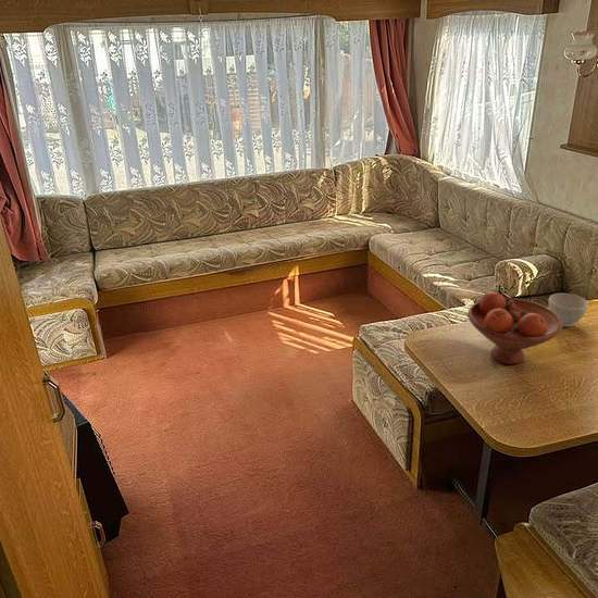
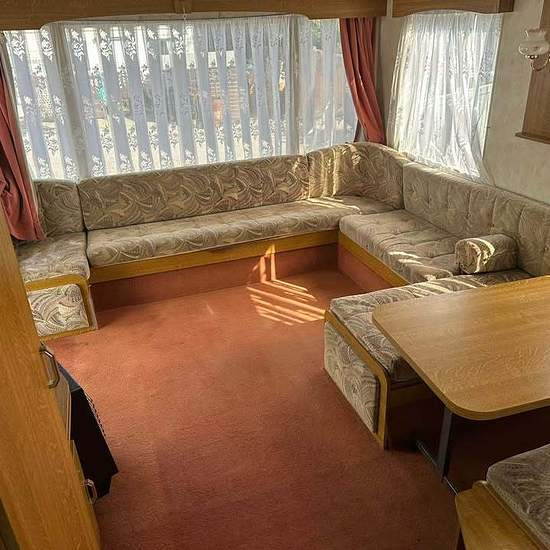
- fruit bowl [466,290,563,365]
- bowl [548,292,589,327]
